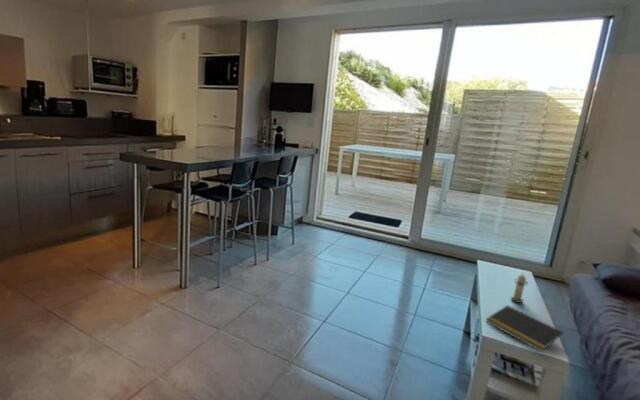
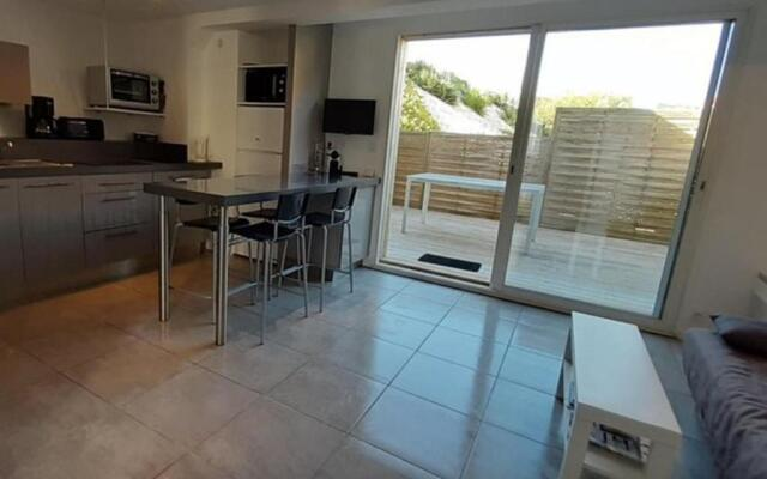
- candle [510,273,529,304]
- notepad [485,304,564,353]
